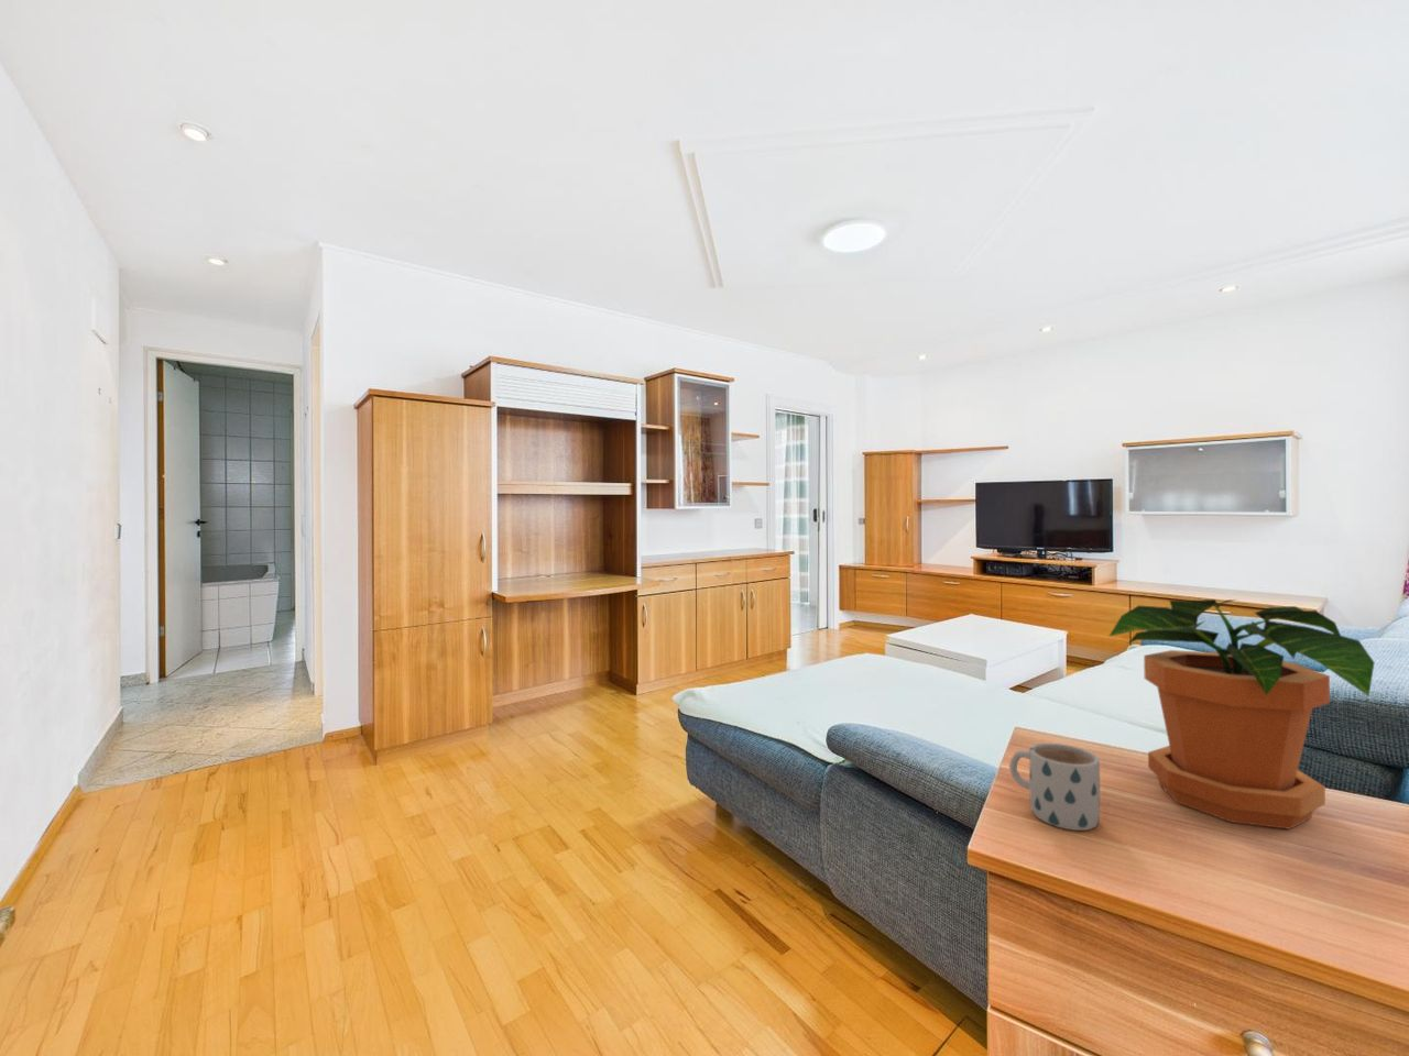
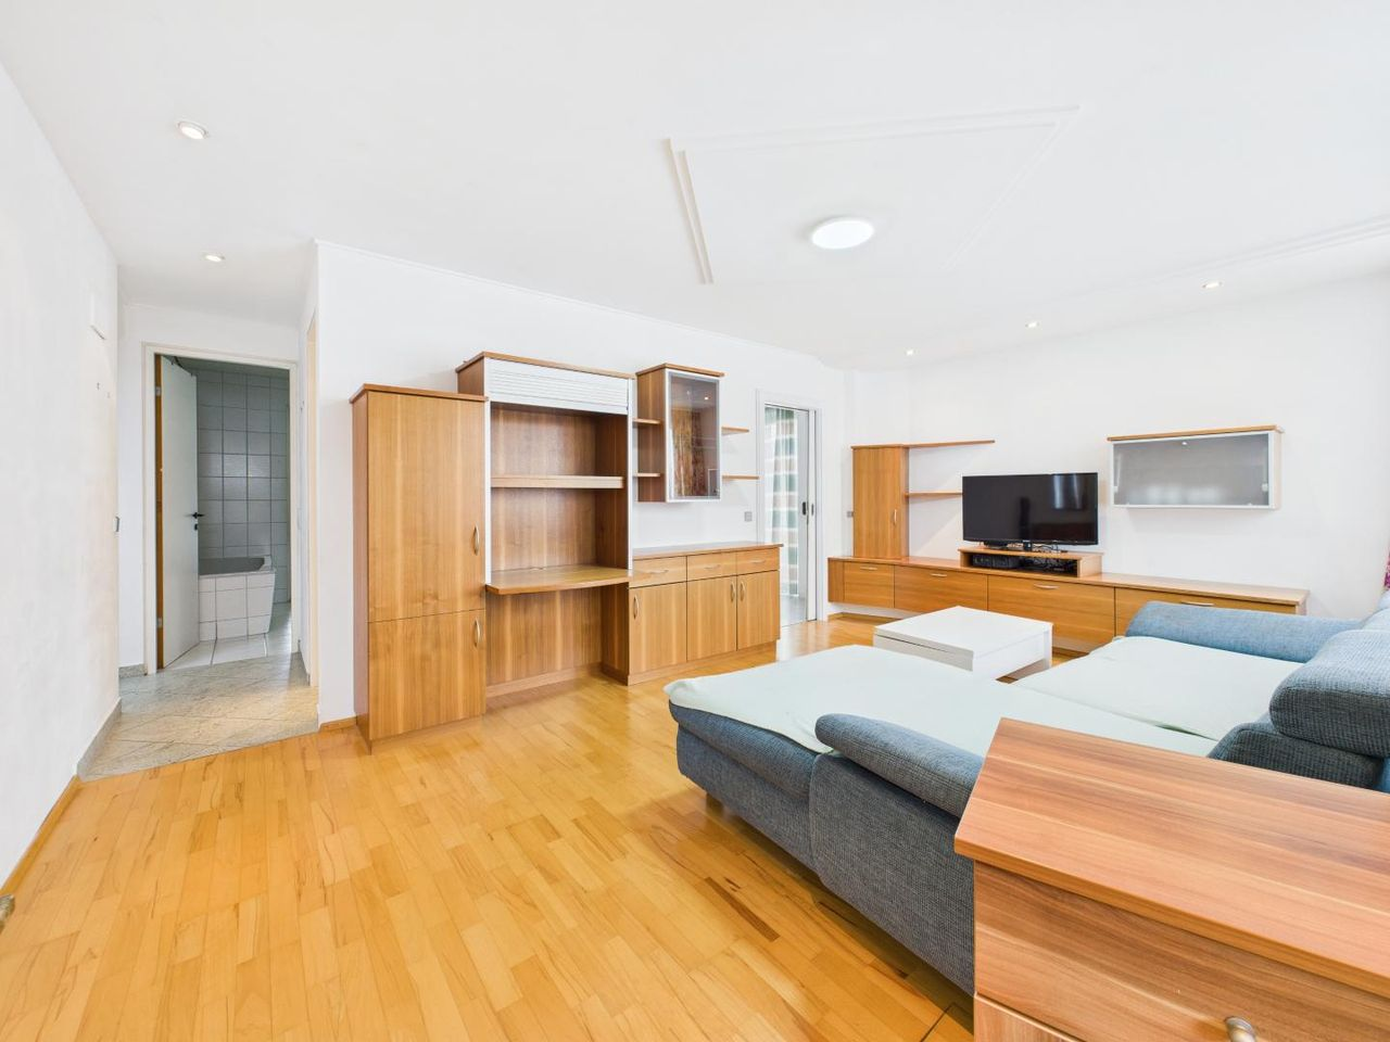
- potted plant [1107,598,1376,831]
- mug [1008,742,1101,832]
